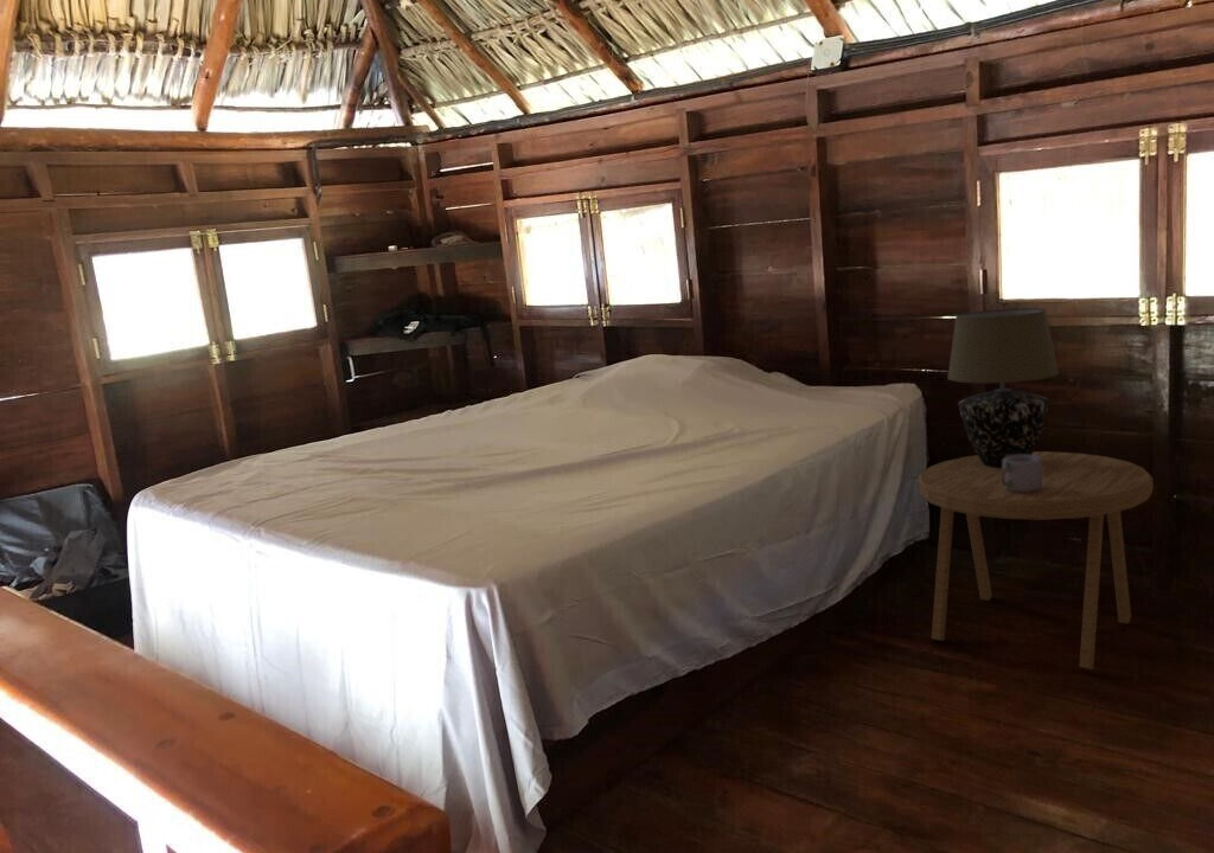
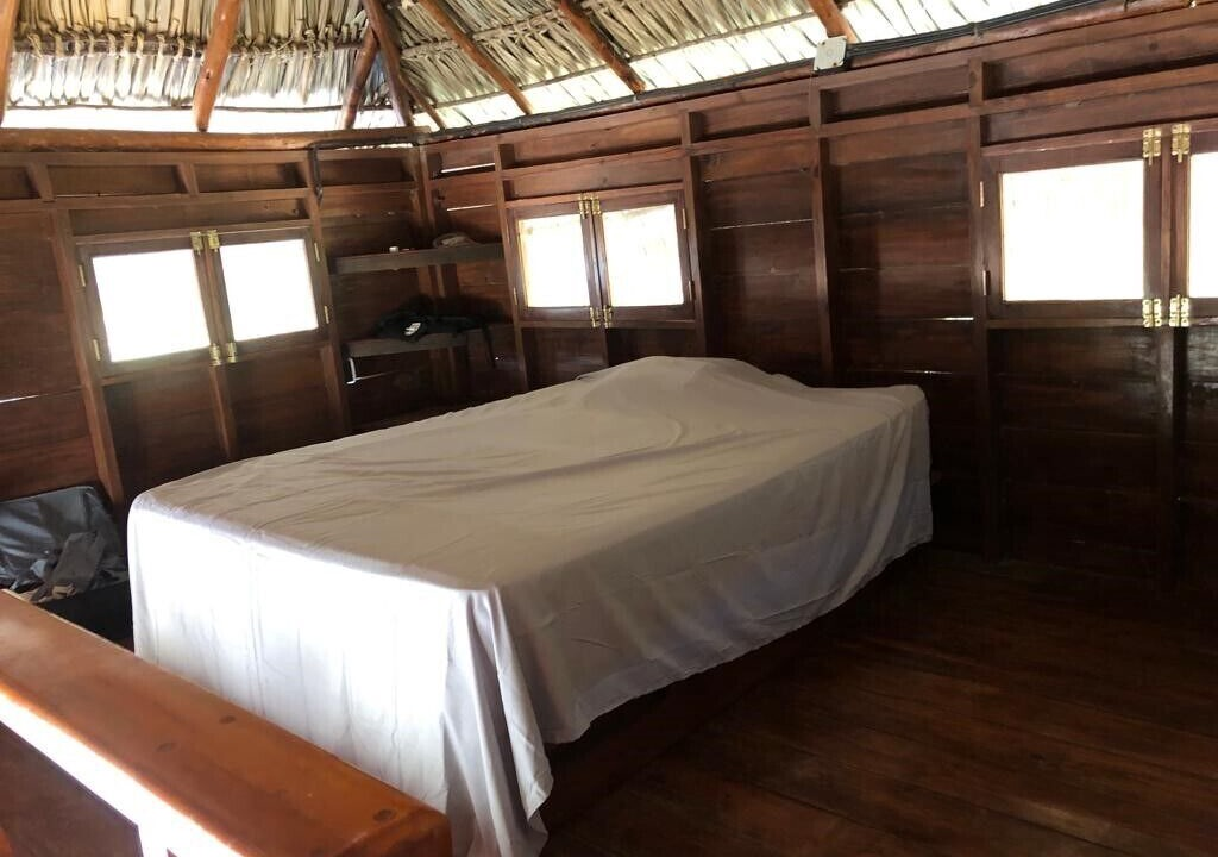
- side table [918,450,1155,671]
- mug [1002,455,1054,493]
- table lamp [946,307,1060,468]
